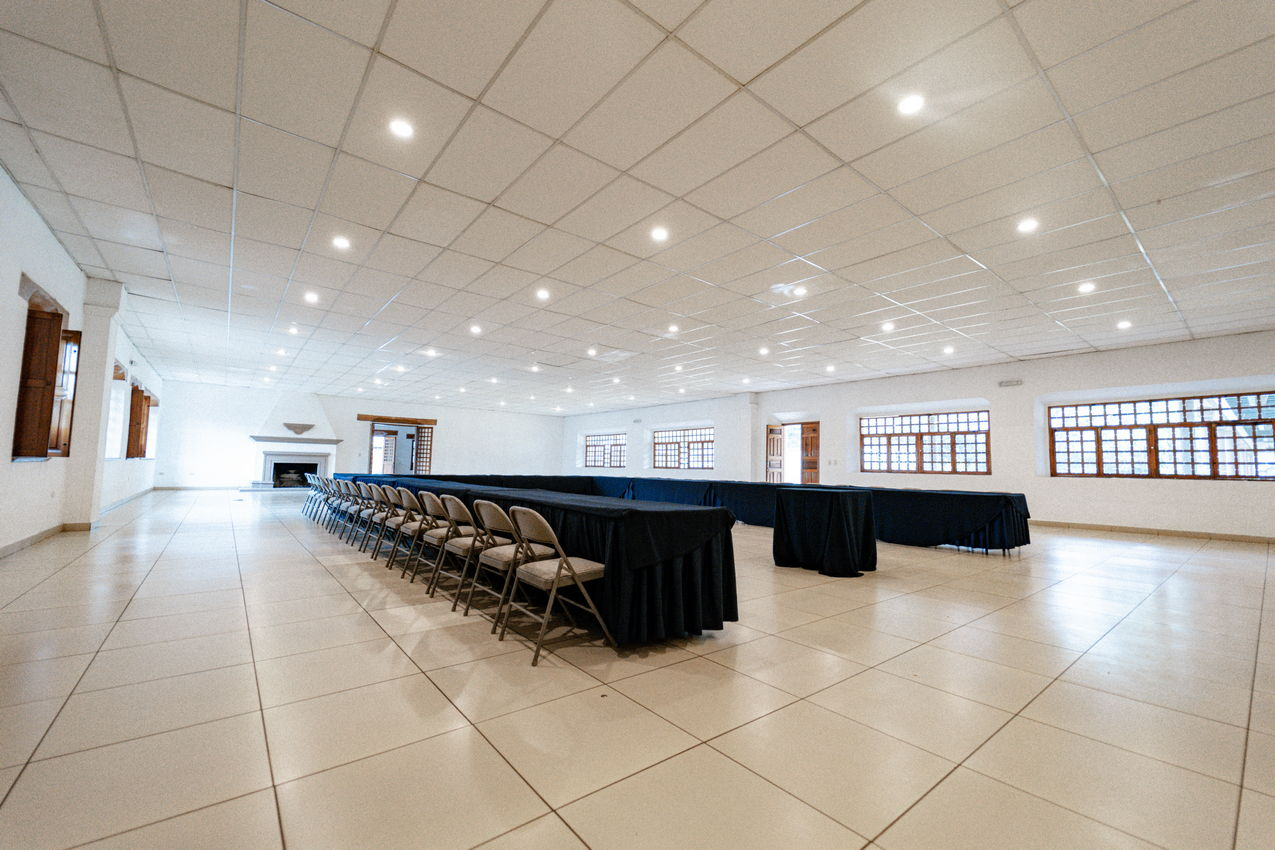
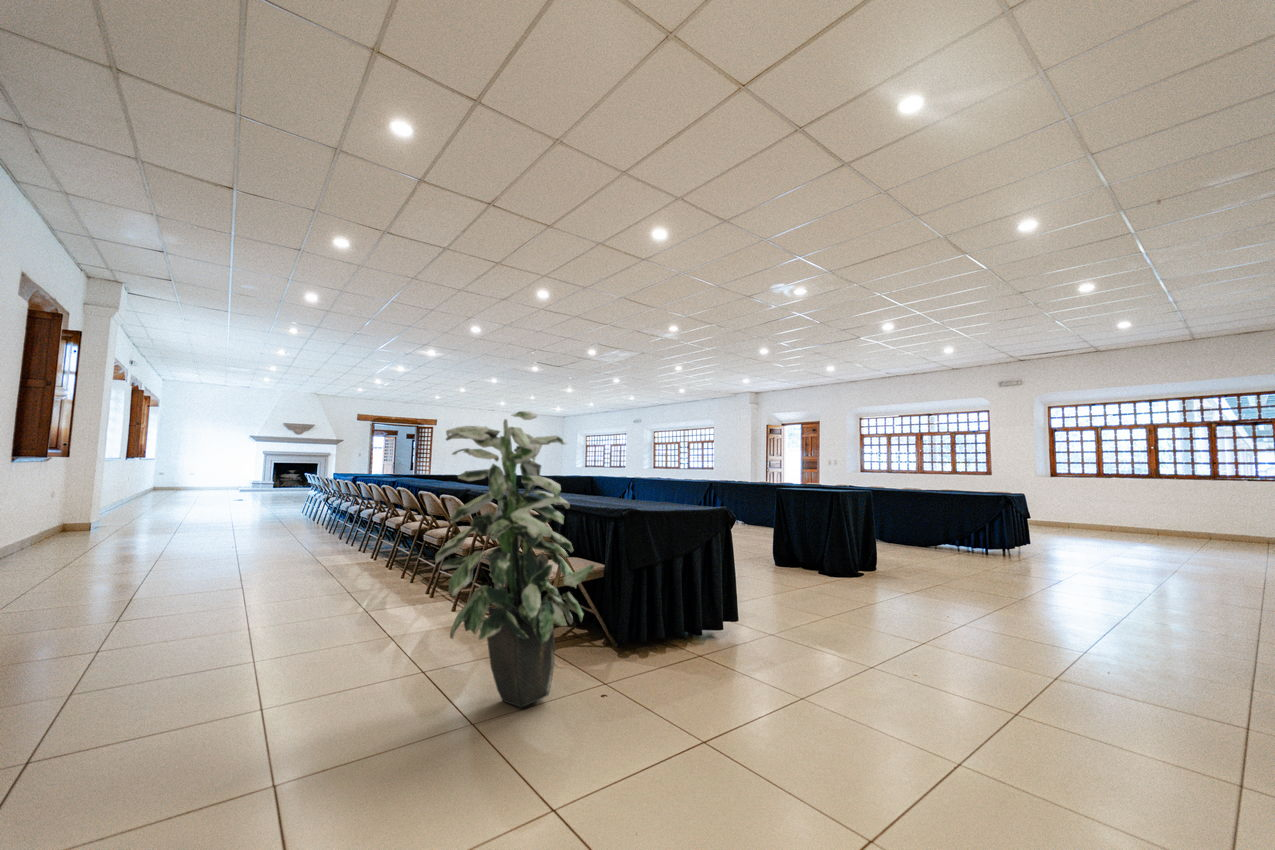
+ indoor plant [434,410,596,708]
